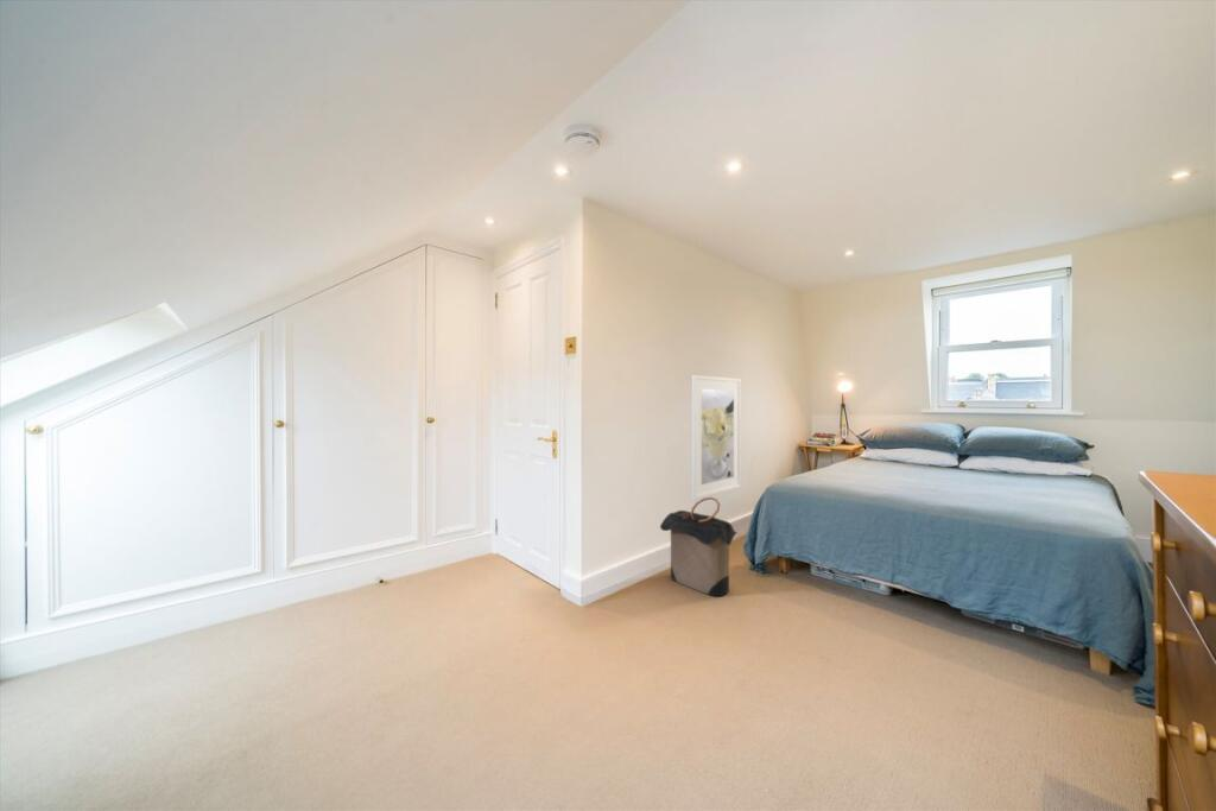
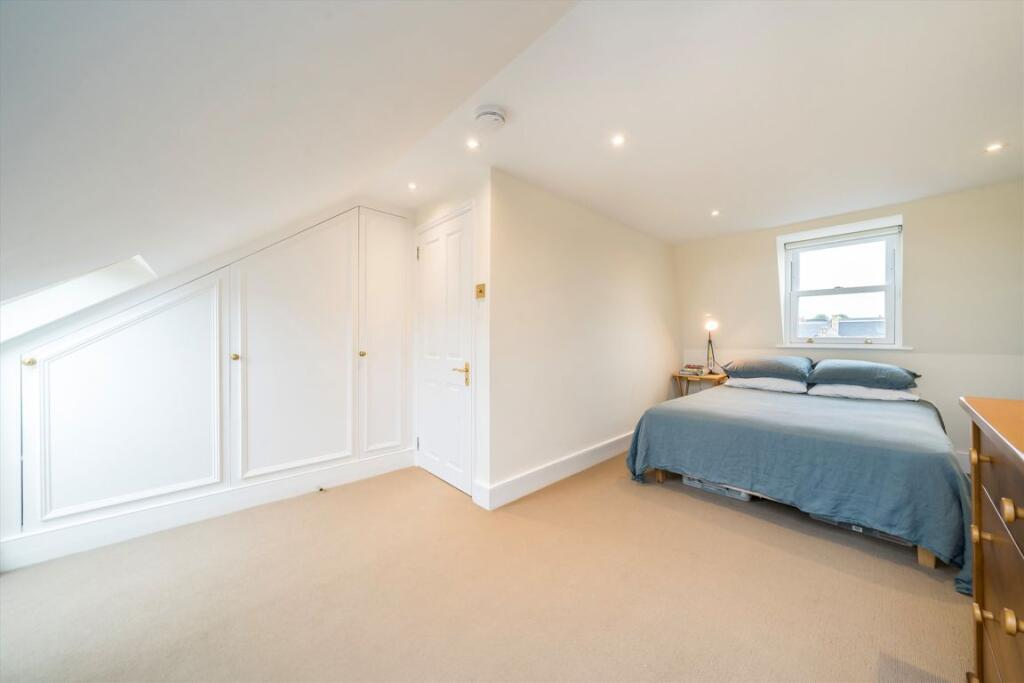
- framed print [691,374,741,501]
- laundry hamper [659,496,739,597]
